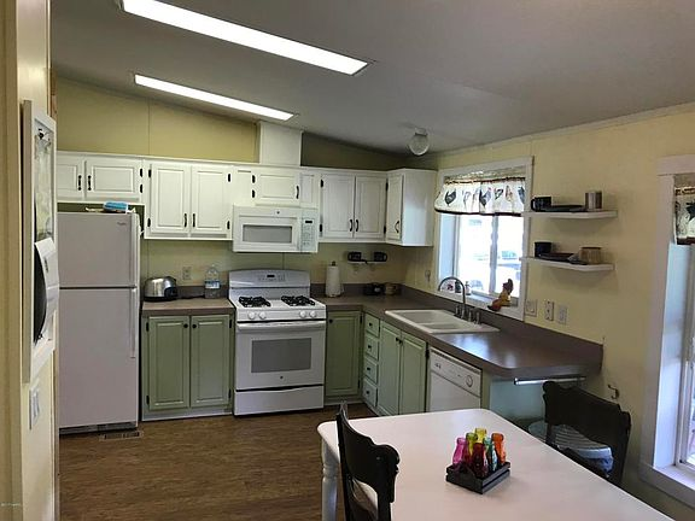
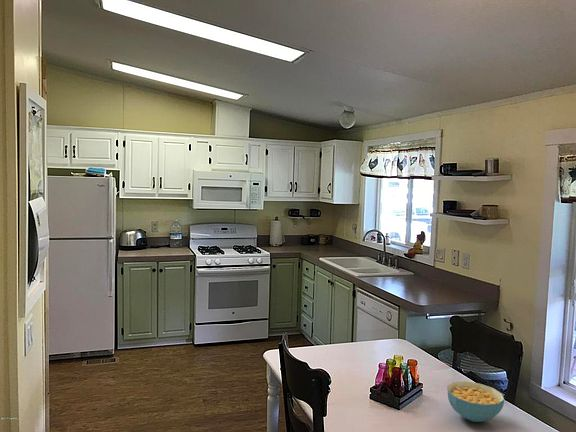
+ cereal bowl [446,381,505,423]
